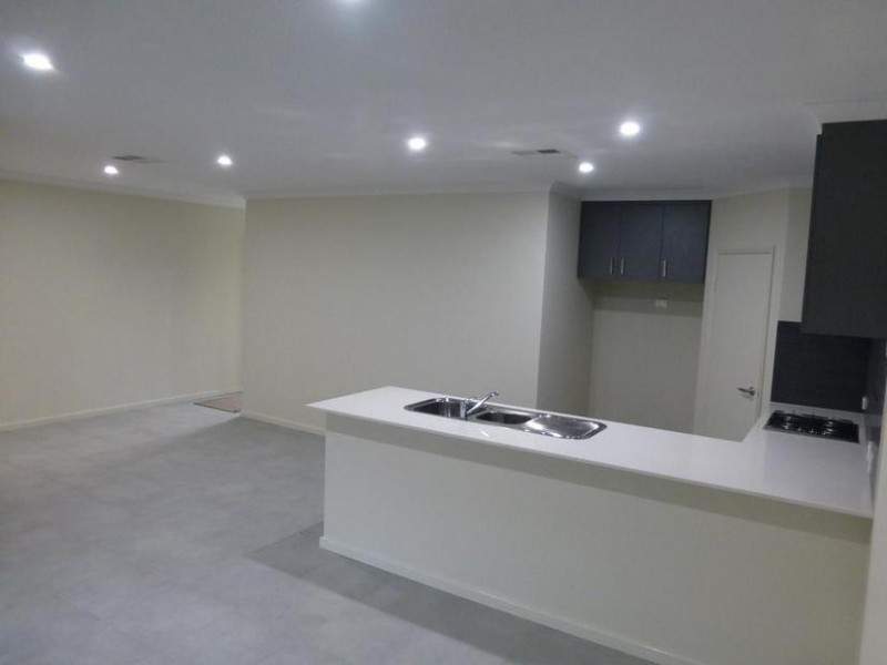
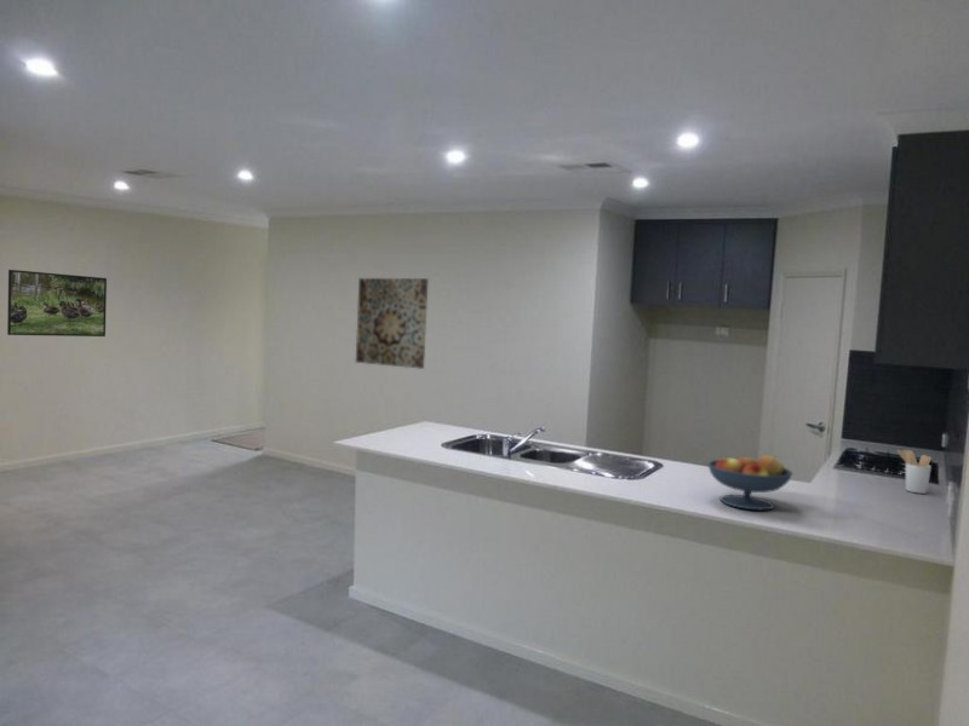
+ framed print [6,269,108,338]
+ utensil holder [896,448,933,495]
+ fruit bowl [706,454,795,511]
+ wall art [355,277,429,370]
